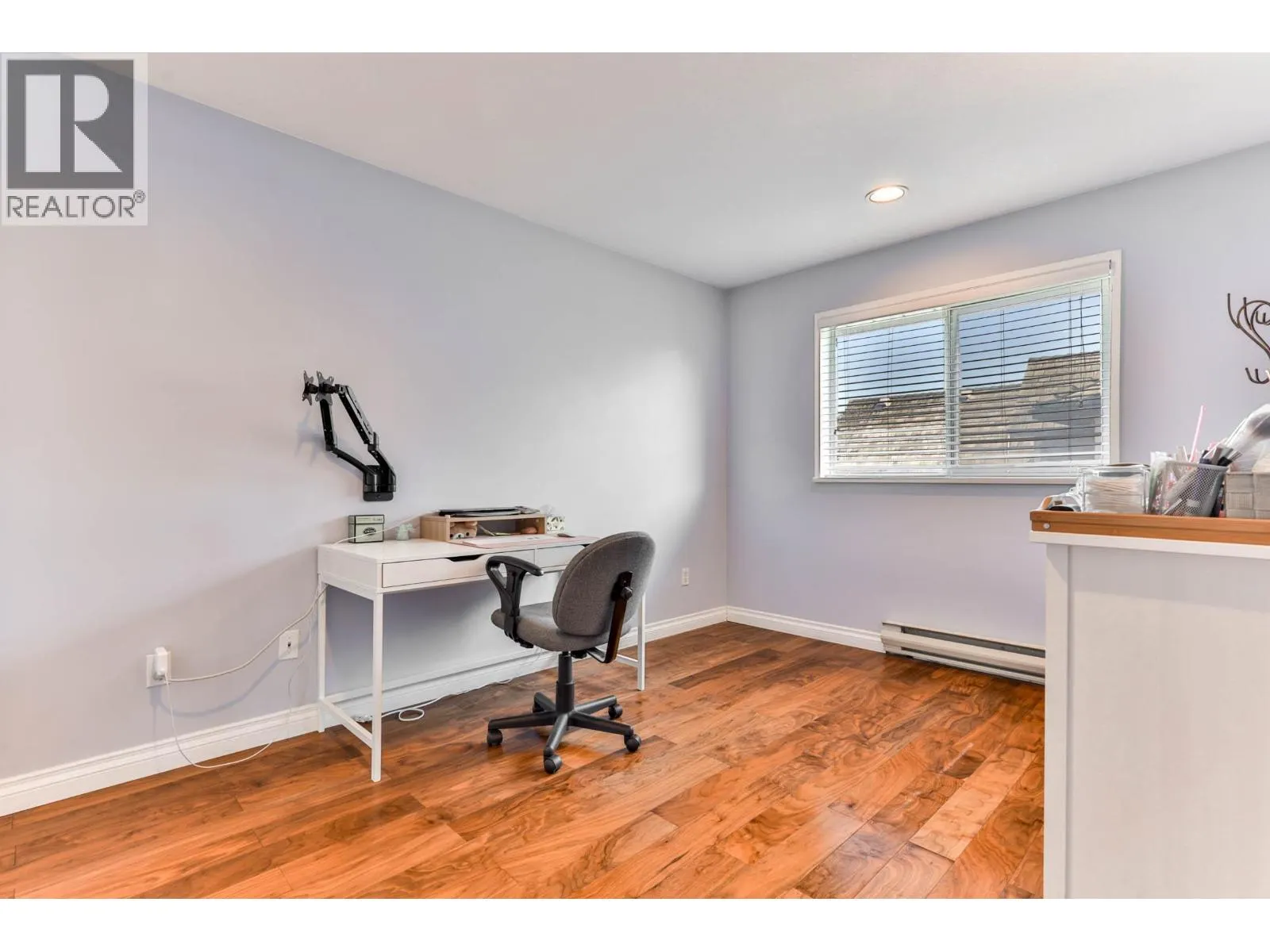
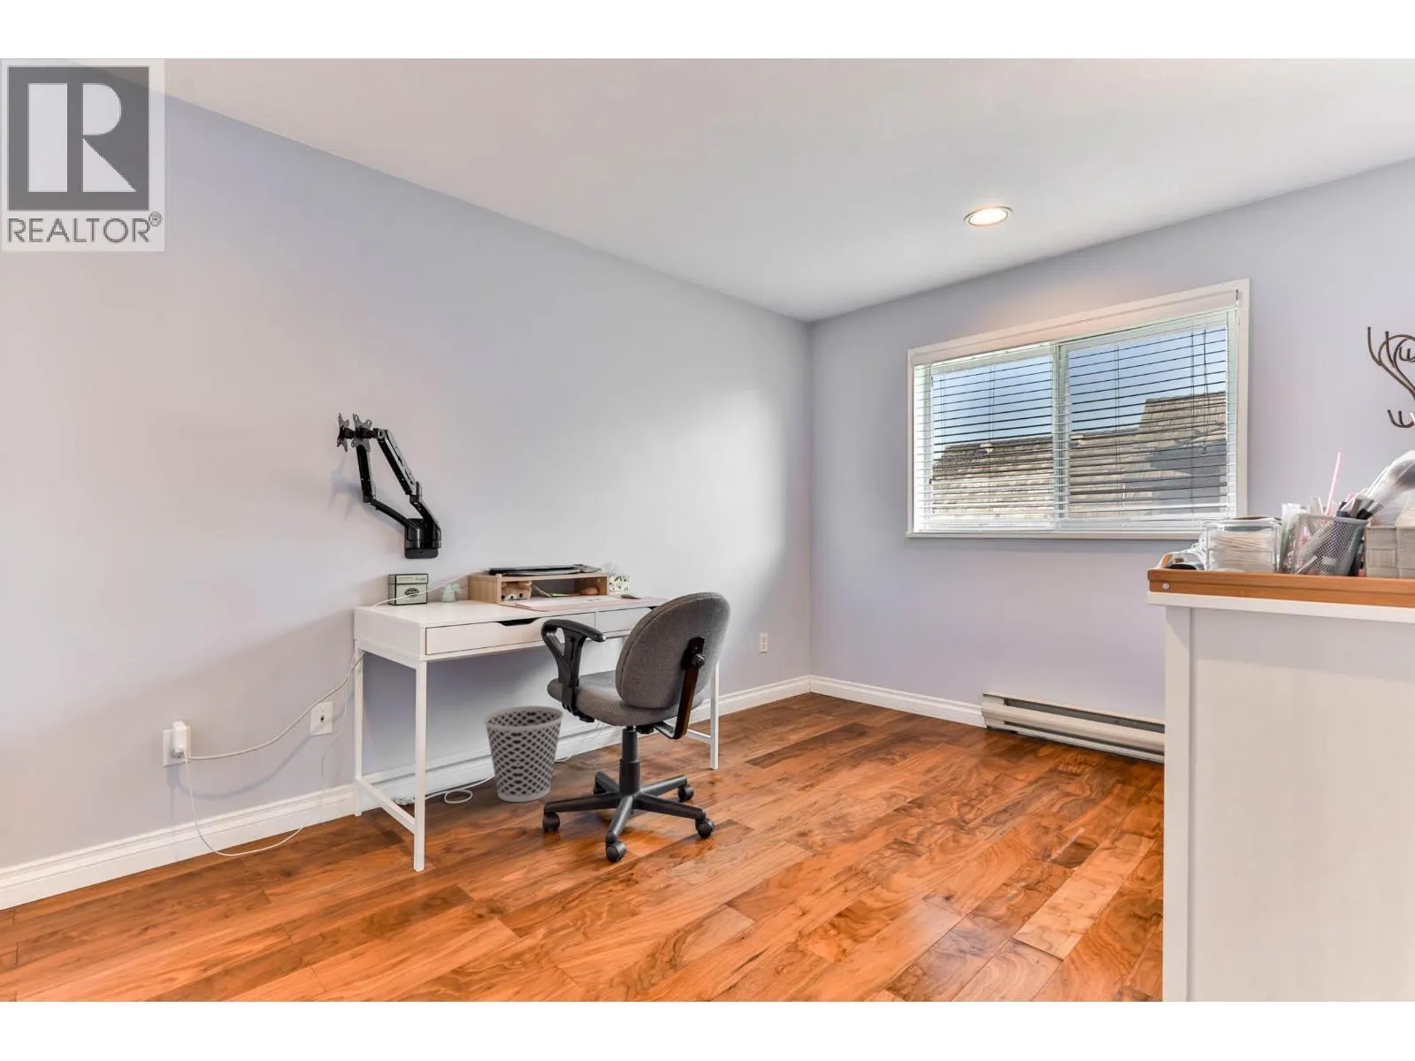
+ wastebasket [482,704,564,802]
